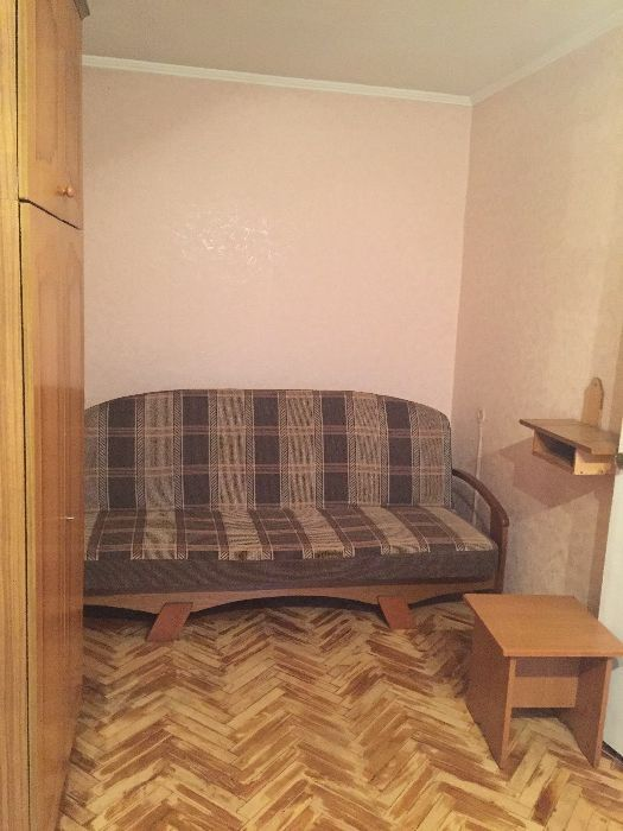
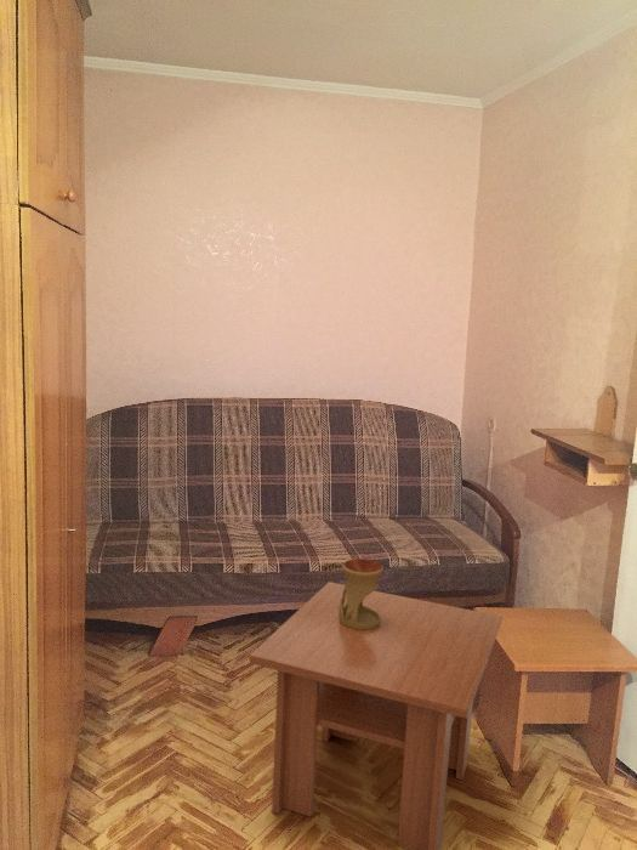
+ oil burner [339,557,385,630]
+ coffee table [249,580,504,850]
